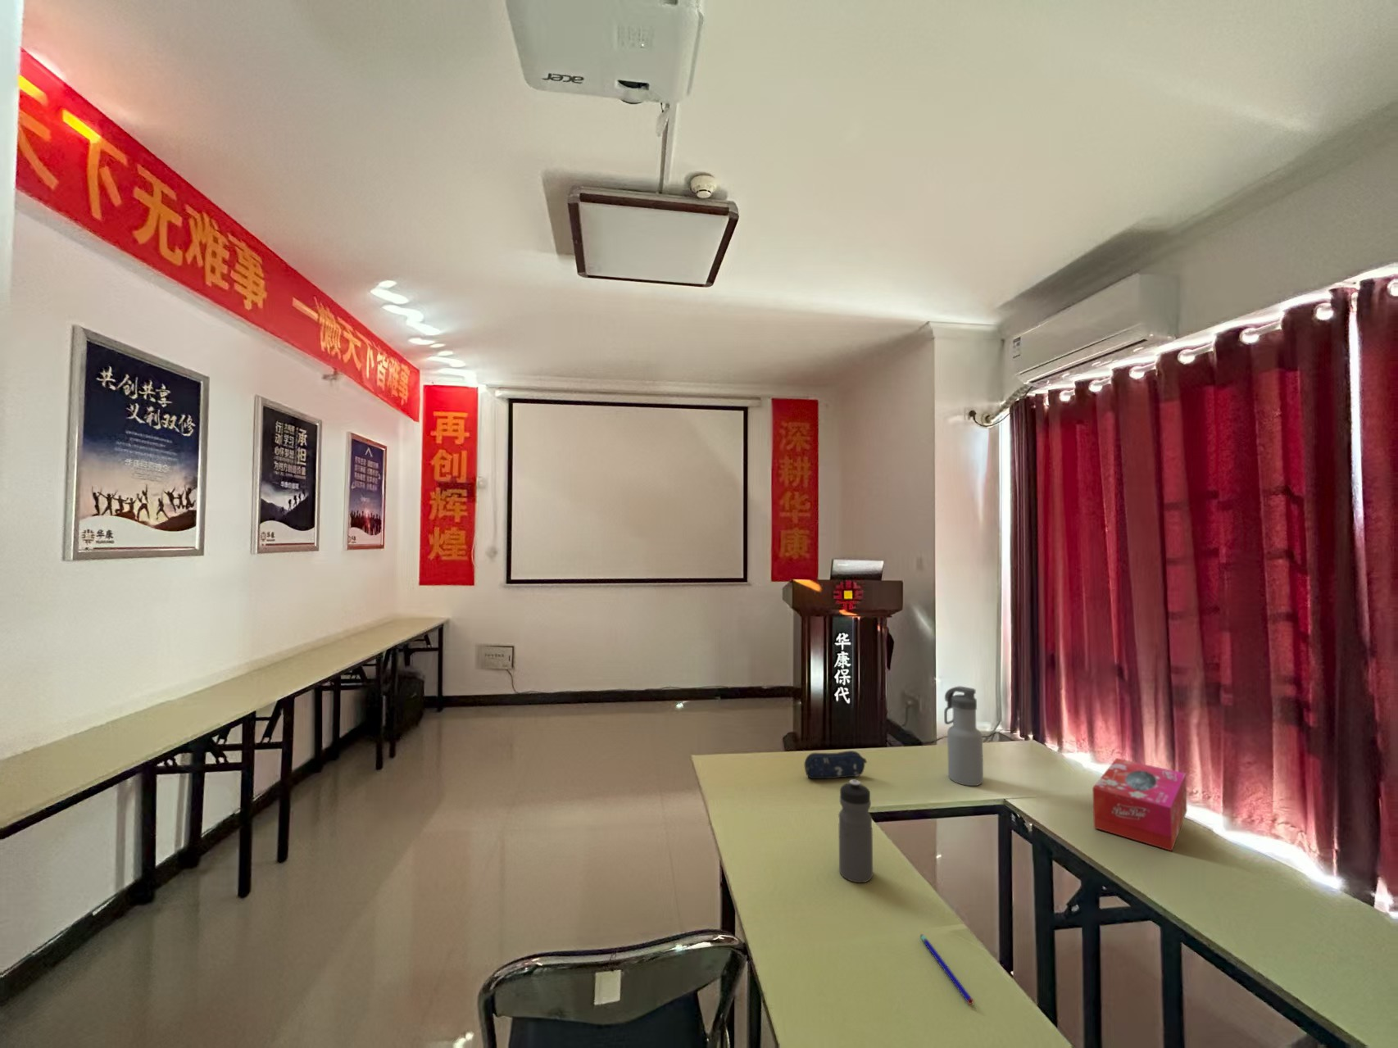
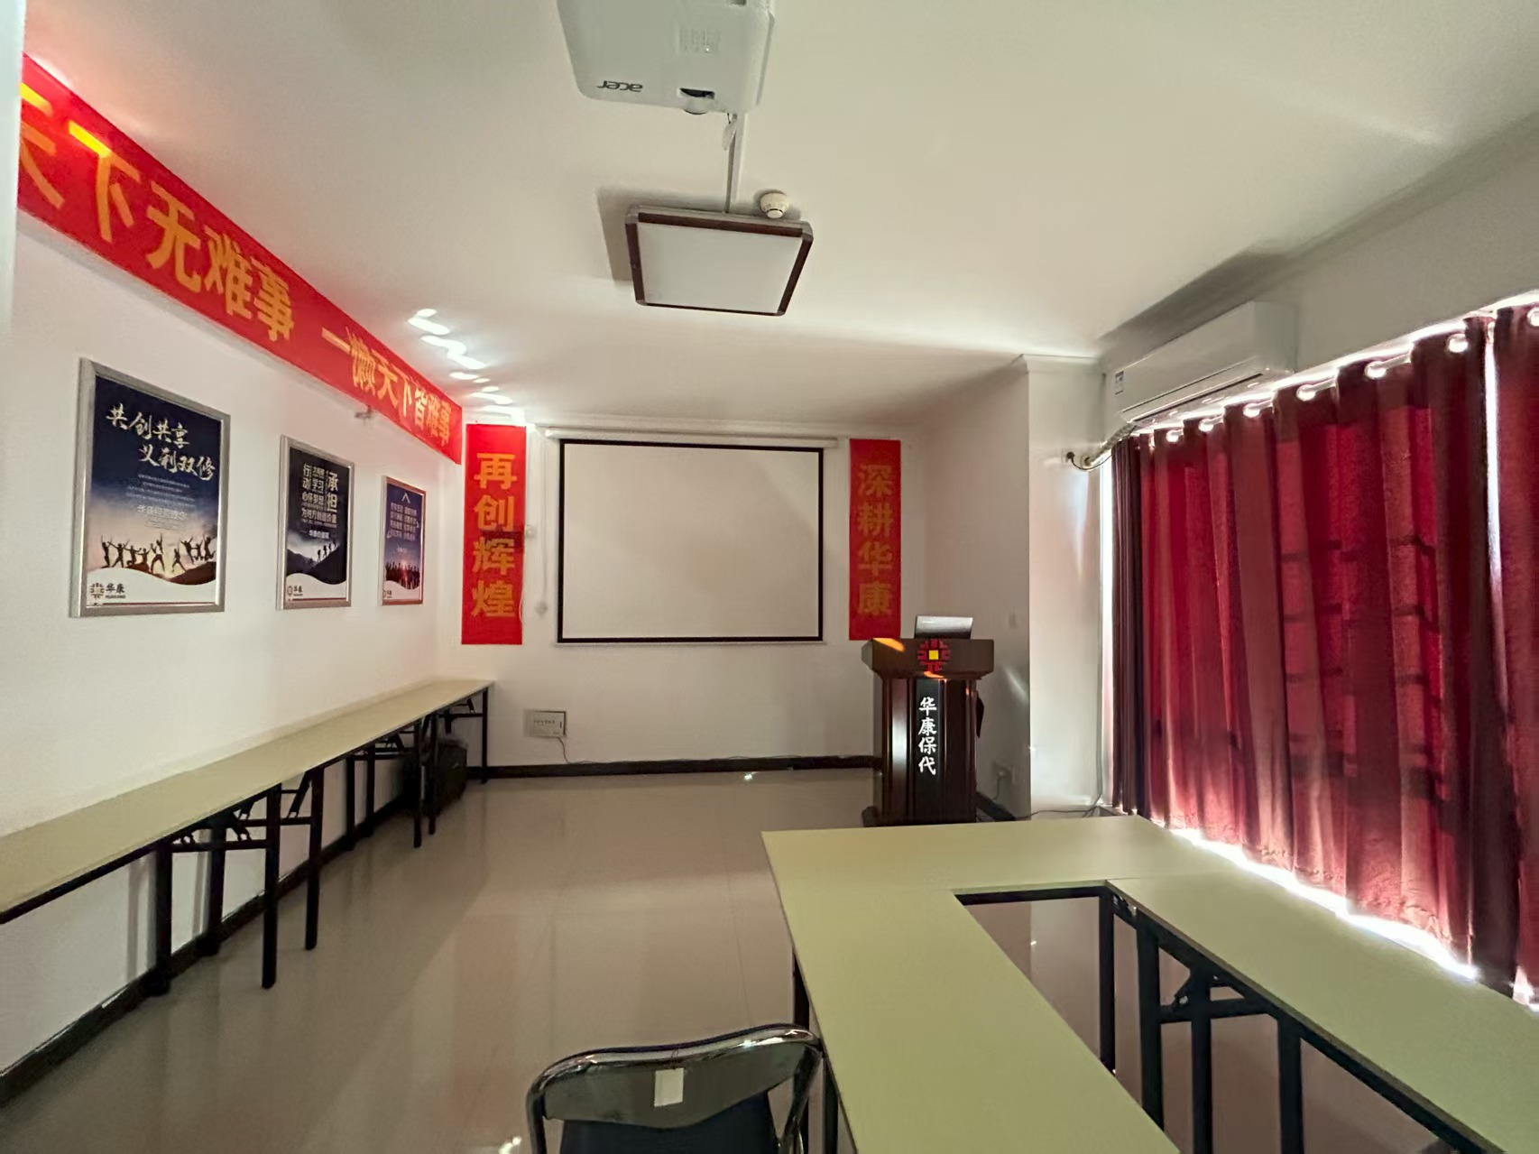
- pen [919,934,974,1005]
- water bottle [838,779,874,883]
- water bottle [943,685,984,787]
- tissue box [1092,757,1188,852]
- pencil case [804,750,867,780]
